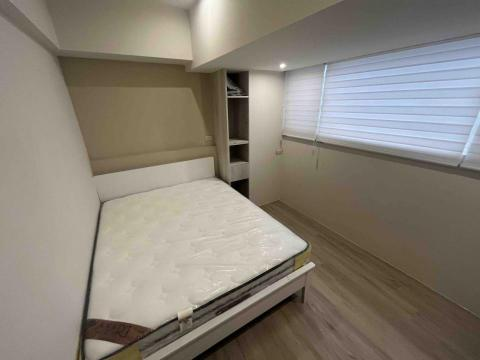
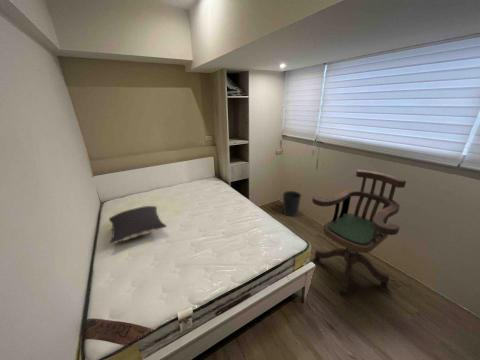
+ office chair [311,169,407,295]
+ wastebasket [282,190,302,217]
+ pillow [108,205,168,245]
